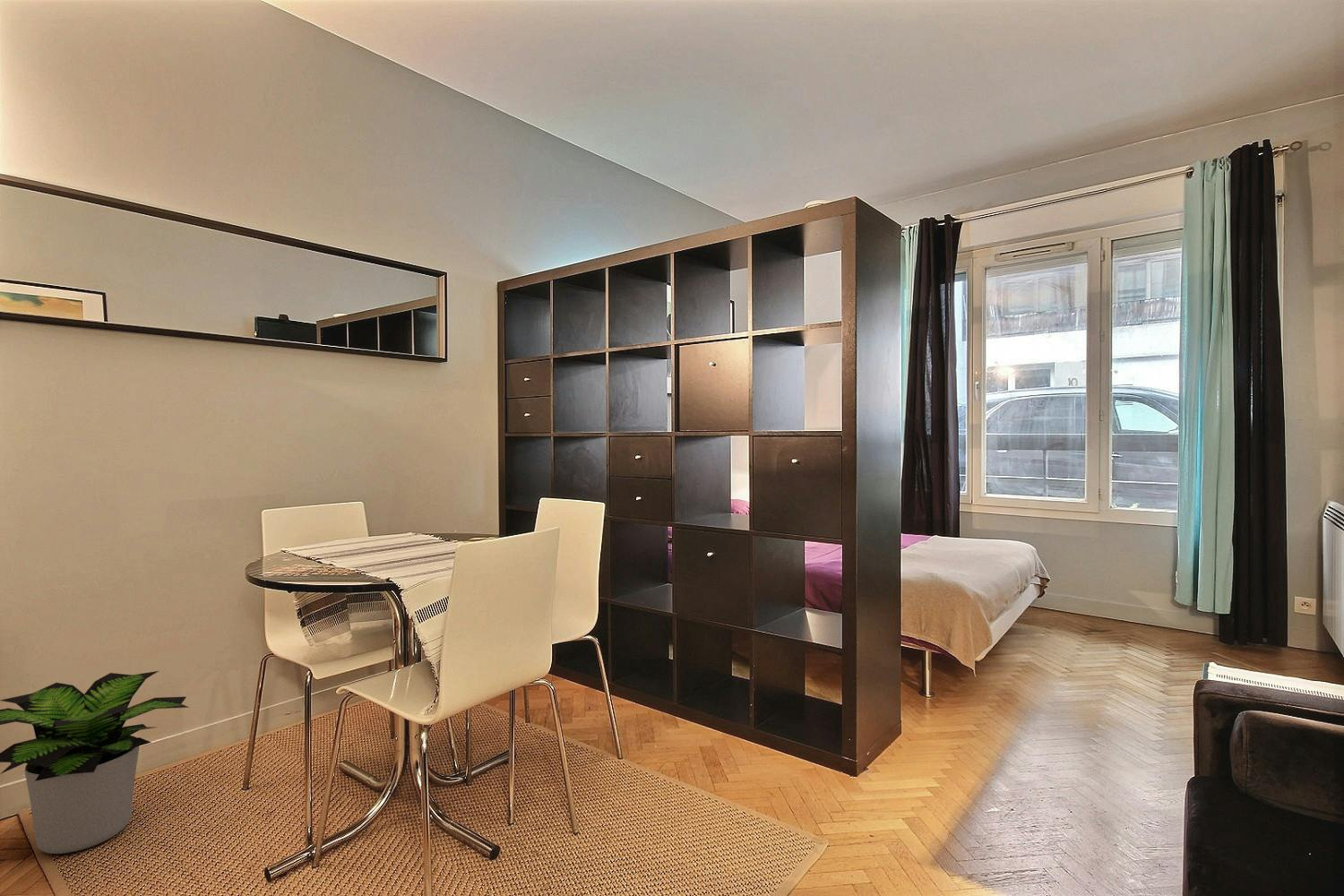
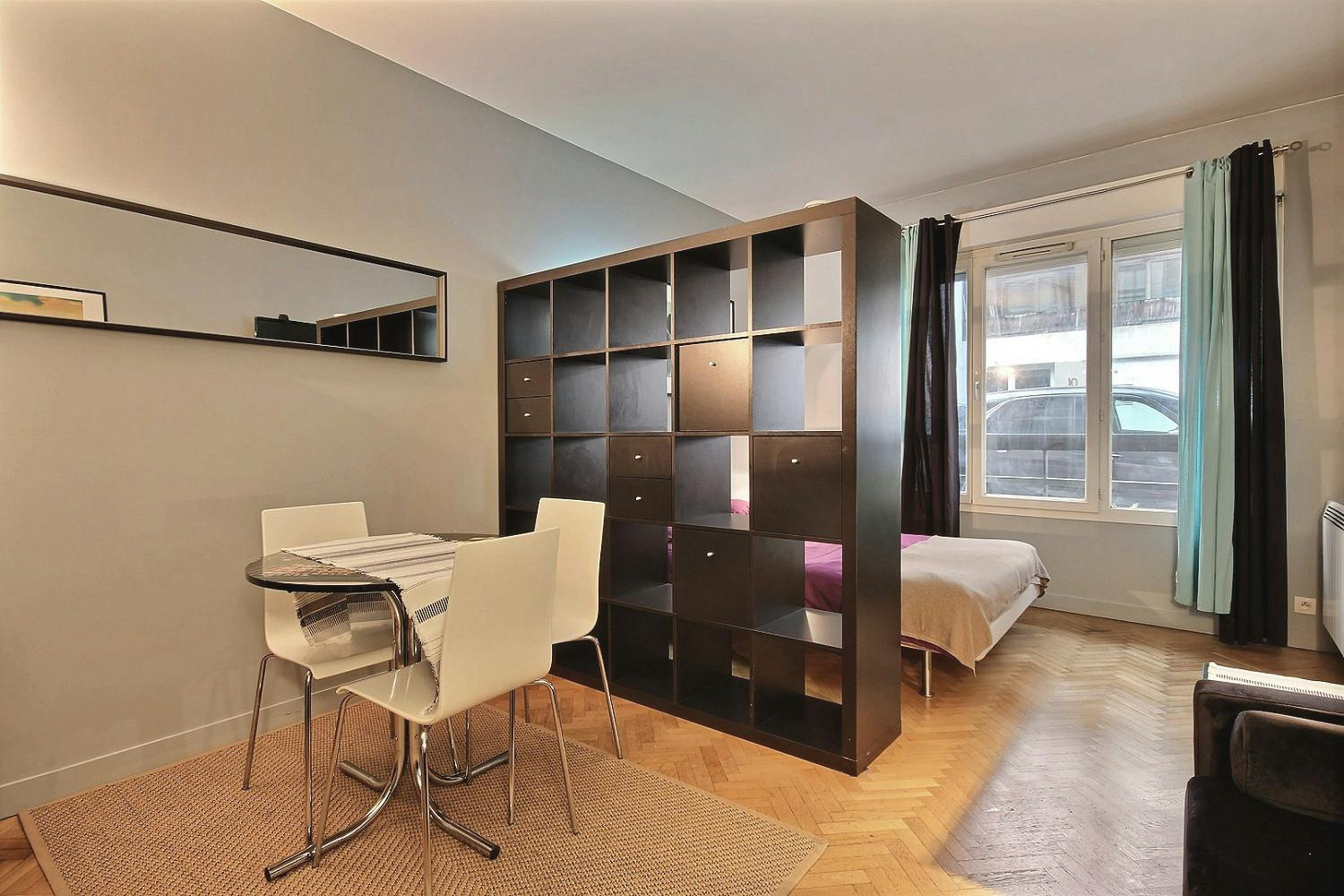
- potted plant [0,670,190,855]
